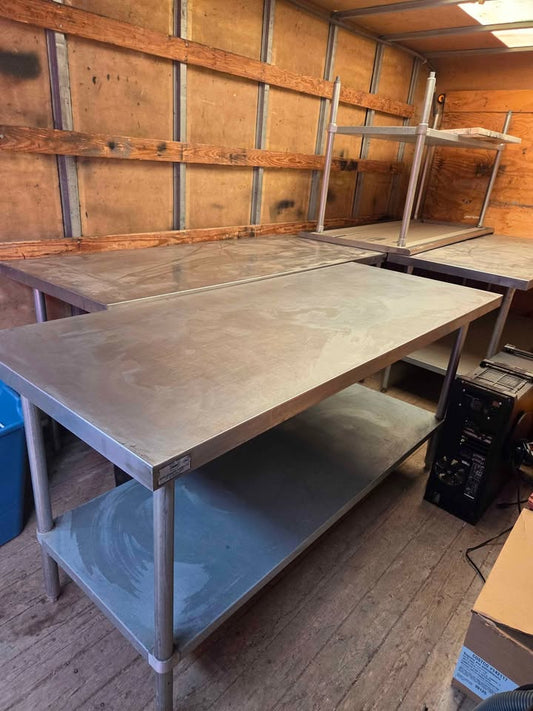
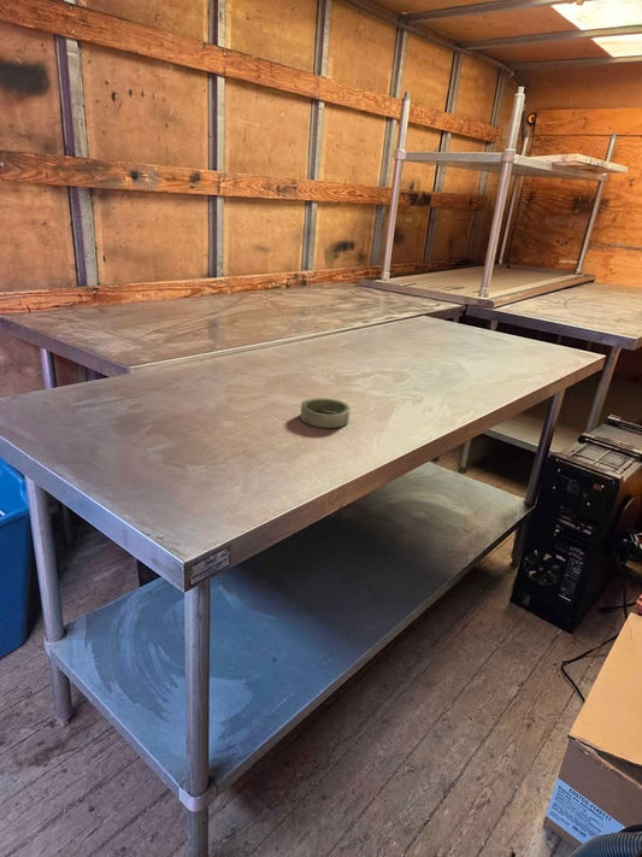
+ adhesive tape [299,397,352,429]
